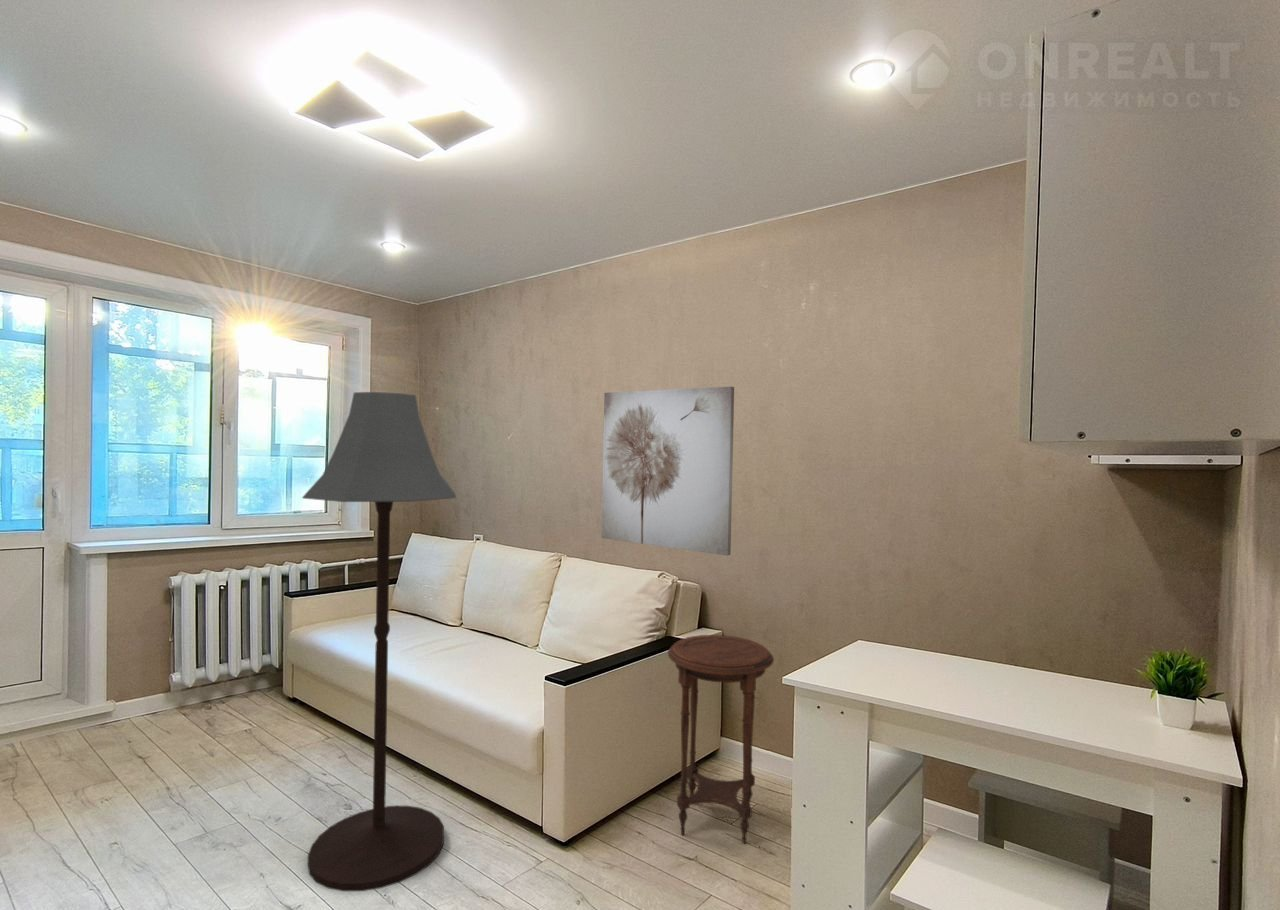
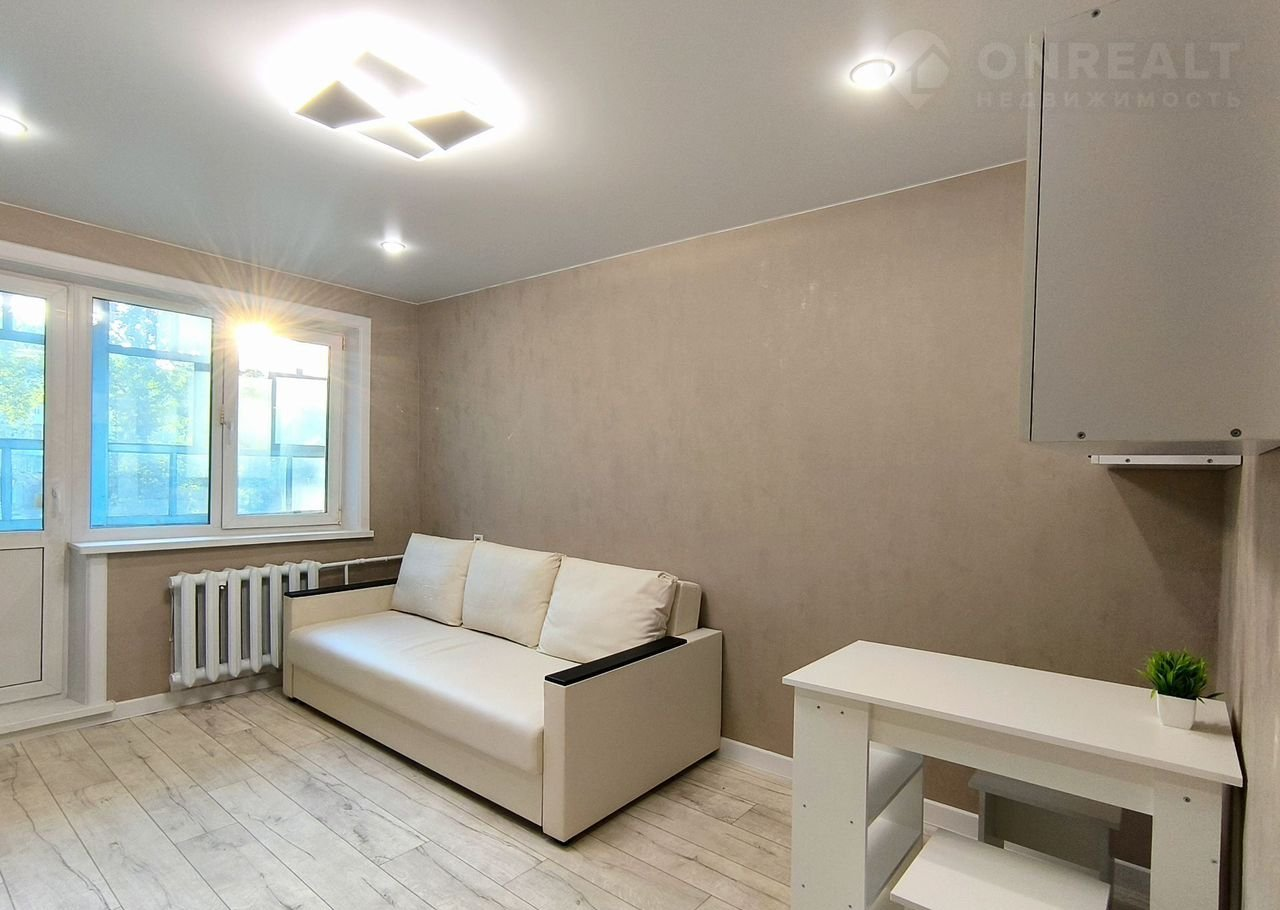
- wall art [601,386,735,557]
- side table [667,634,775,845]
- floor lamp [301,391,457,892]
